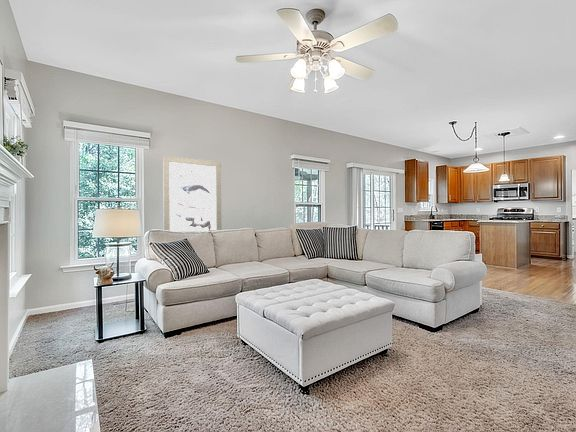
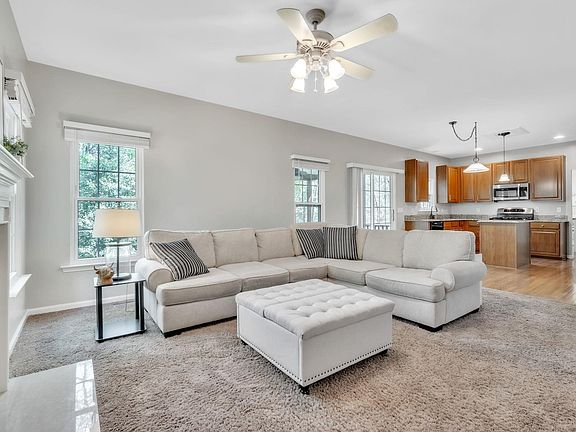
- wall art [162,155,223,231]
